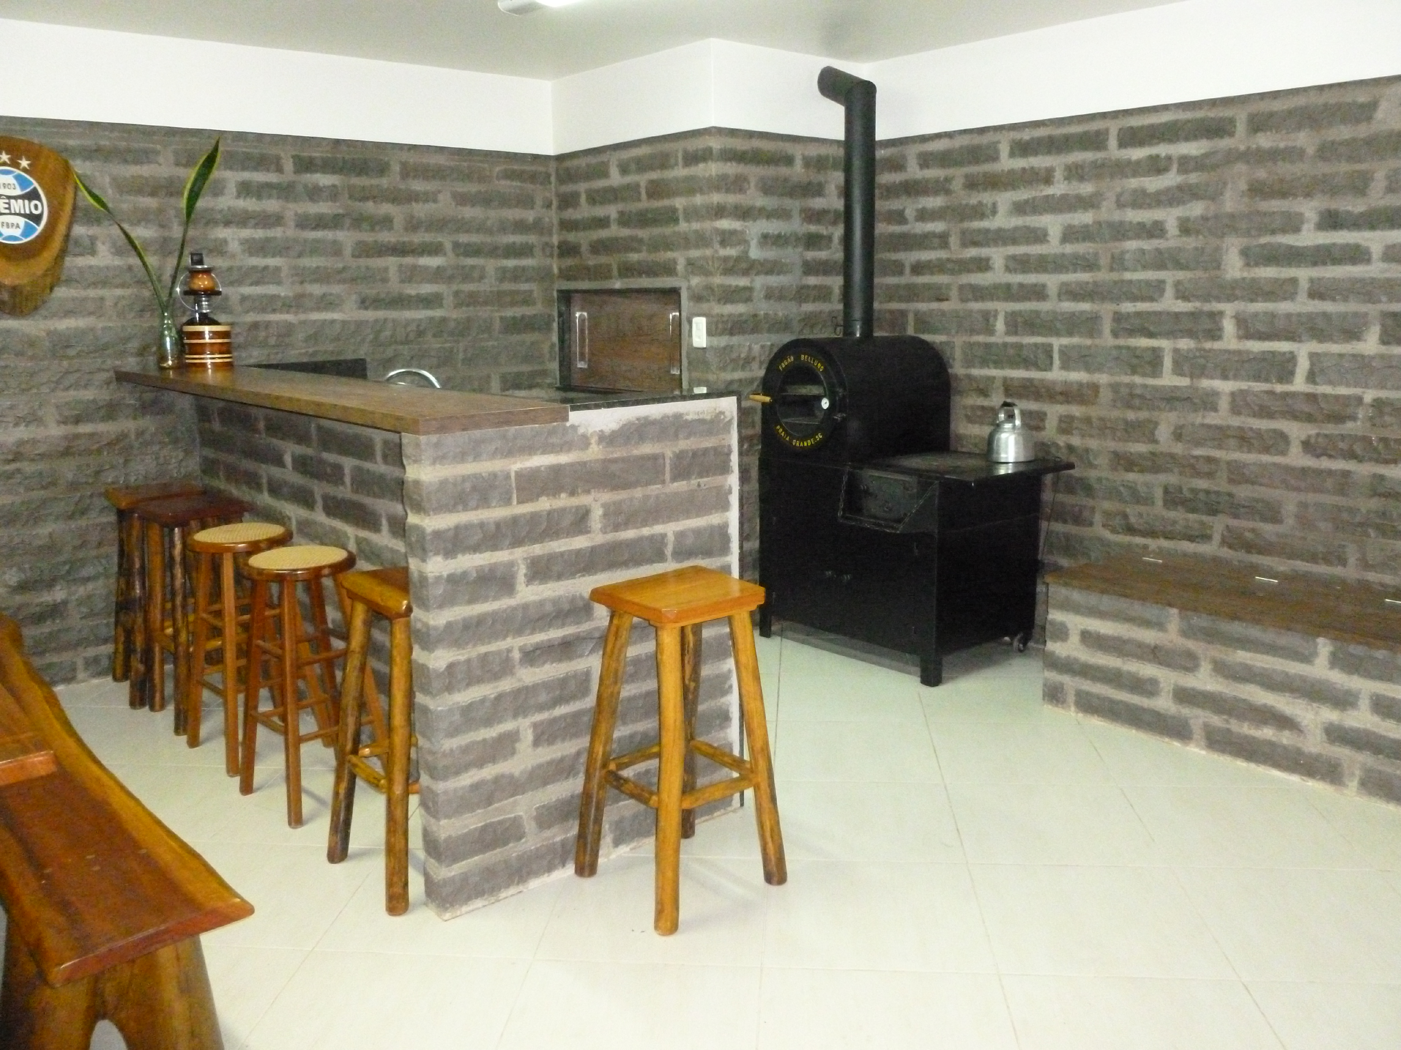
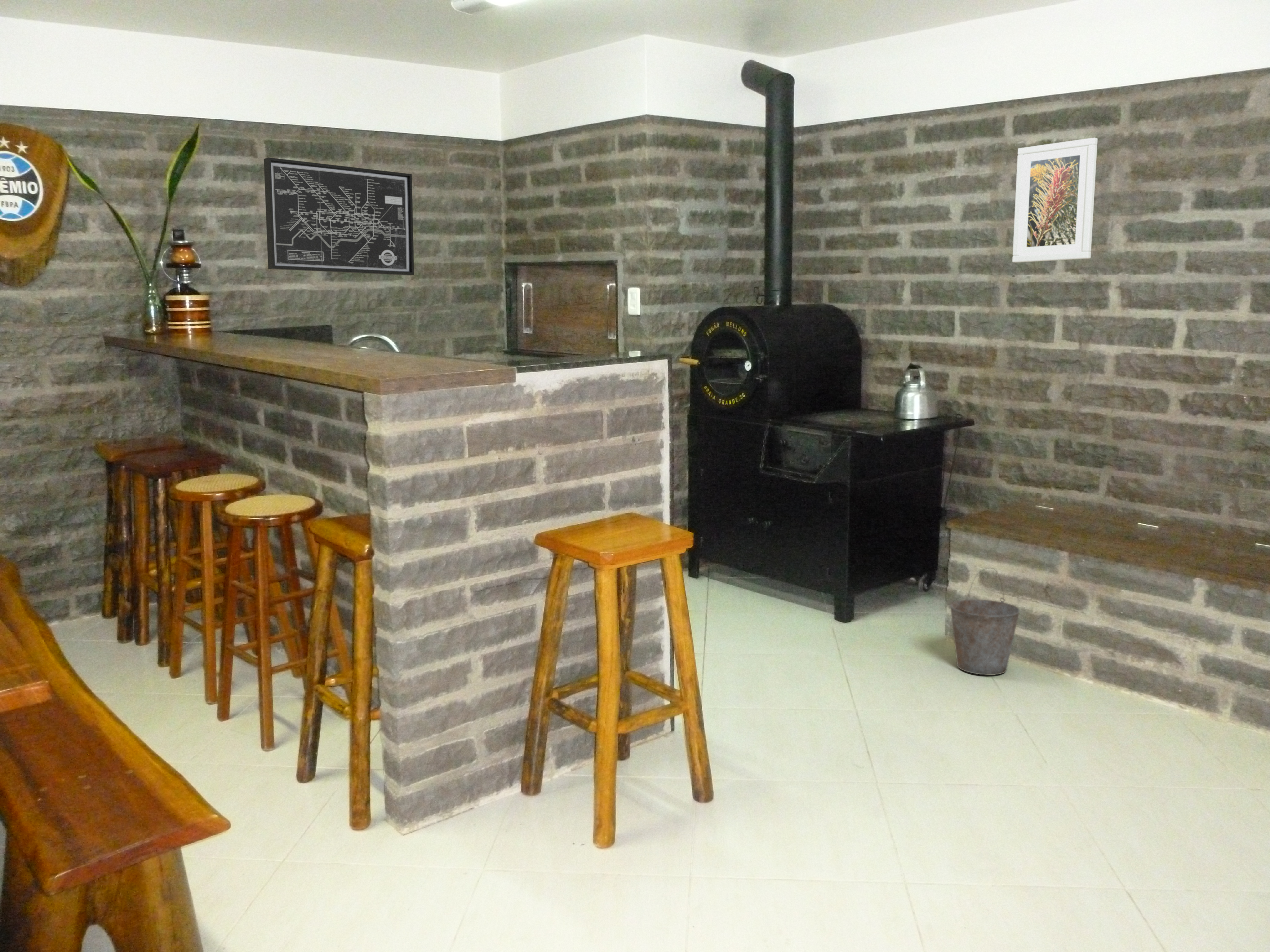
+ bucket [949,567,1020,675]
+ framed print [1012,137,1098,263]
+ wall art [264,157,415,276]
